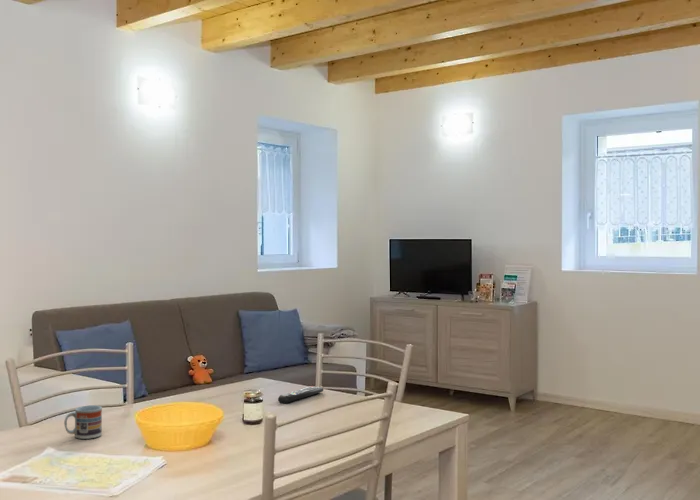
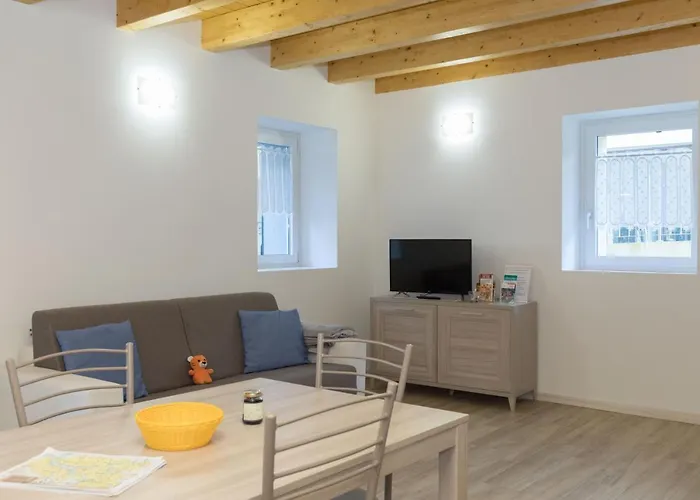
- cup [63,404,103,440]
- remote control [277,385,324,404]
